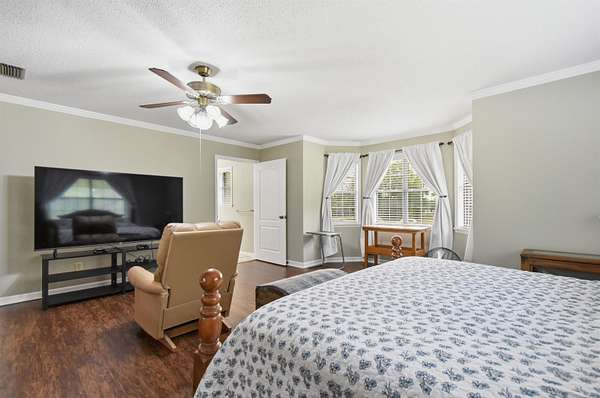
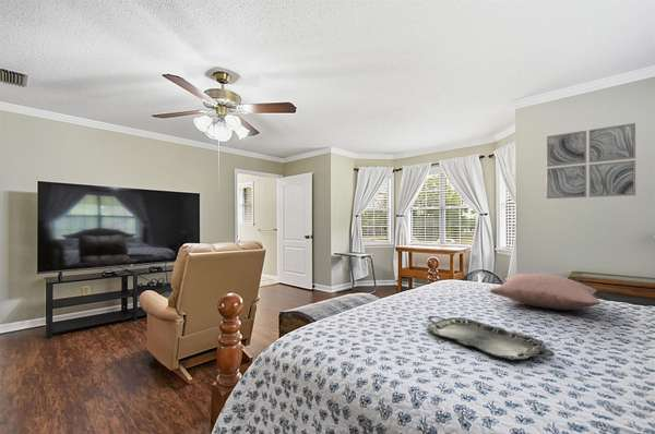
+ wall art [546,122,636,200]
+ pillow [489,273,602,311]
+ serving tray [426,315,556,361]
